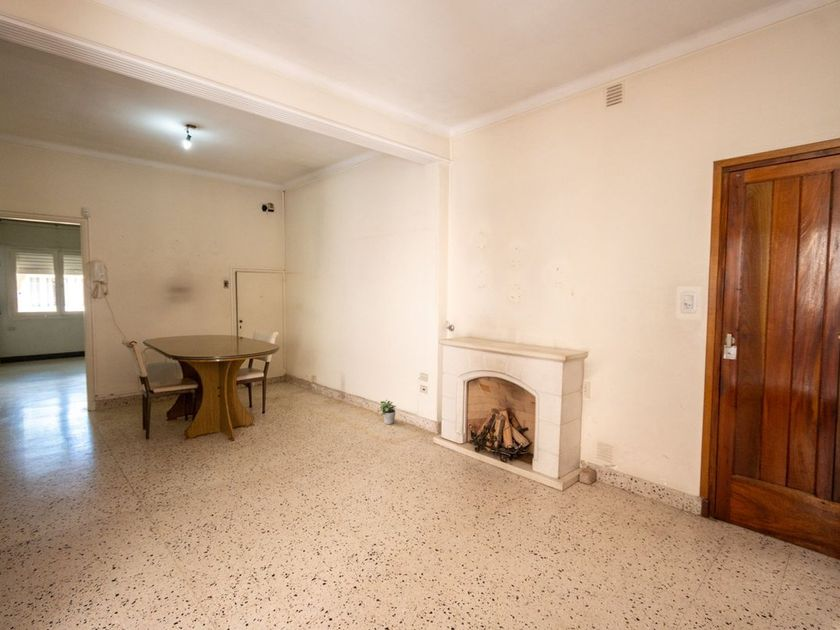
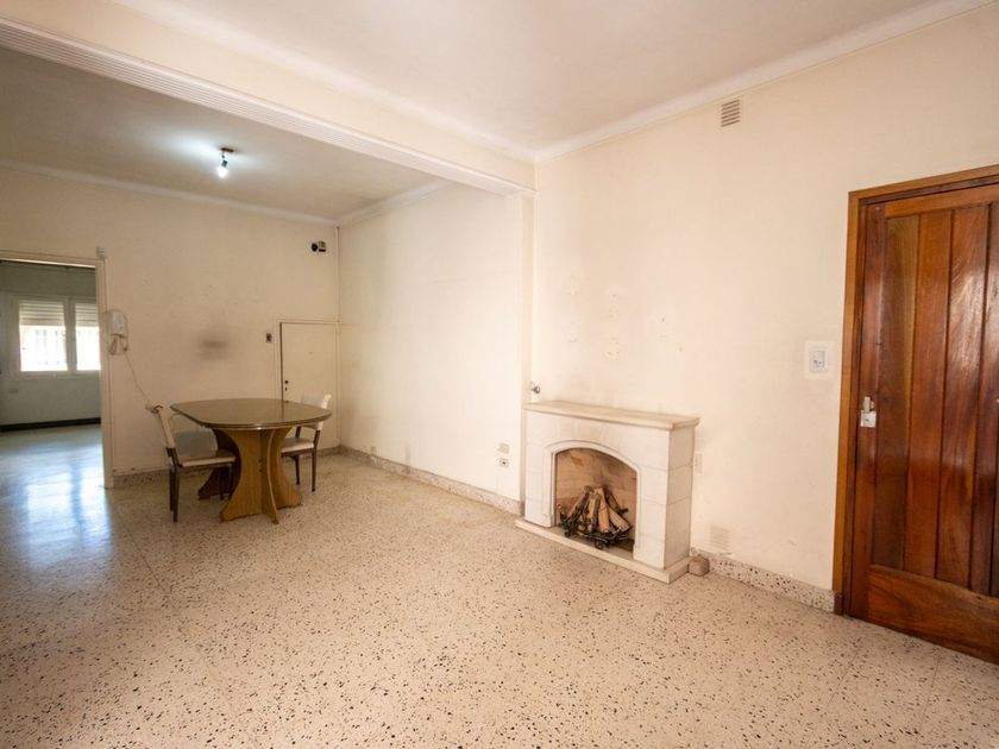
- potted plant [378,399,397,425]
